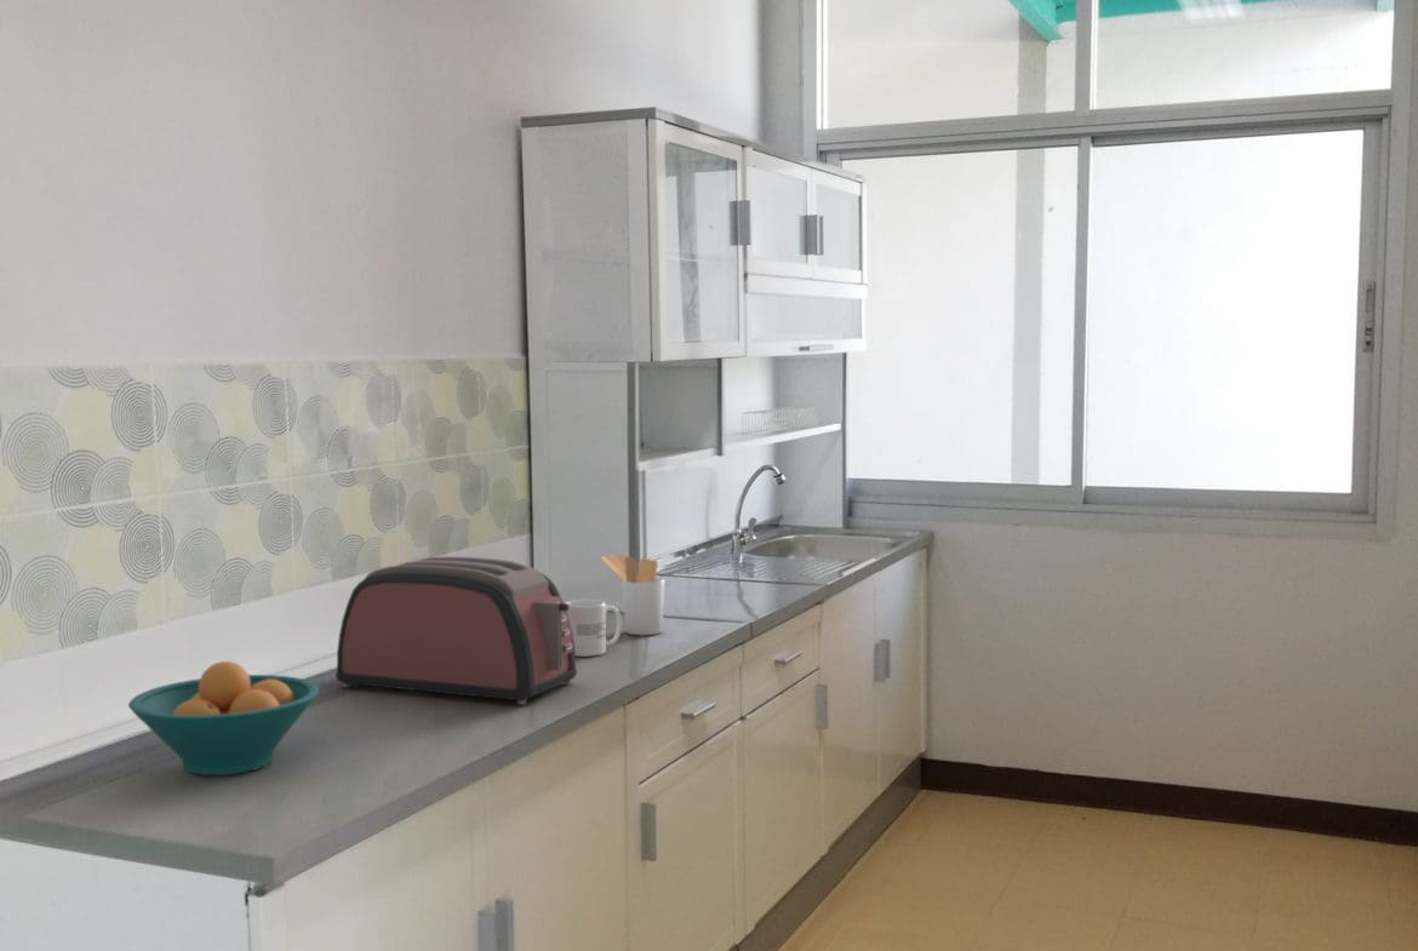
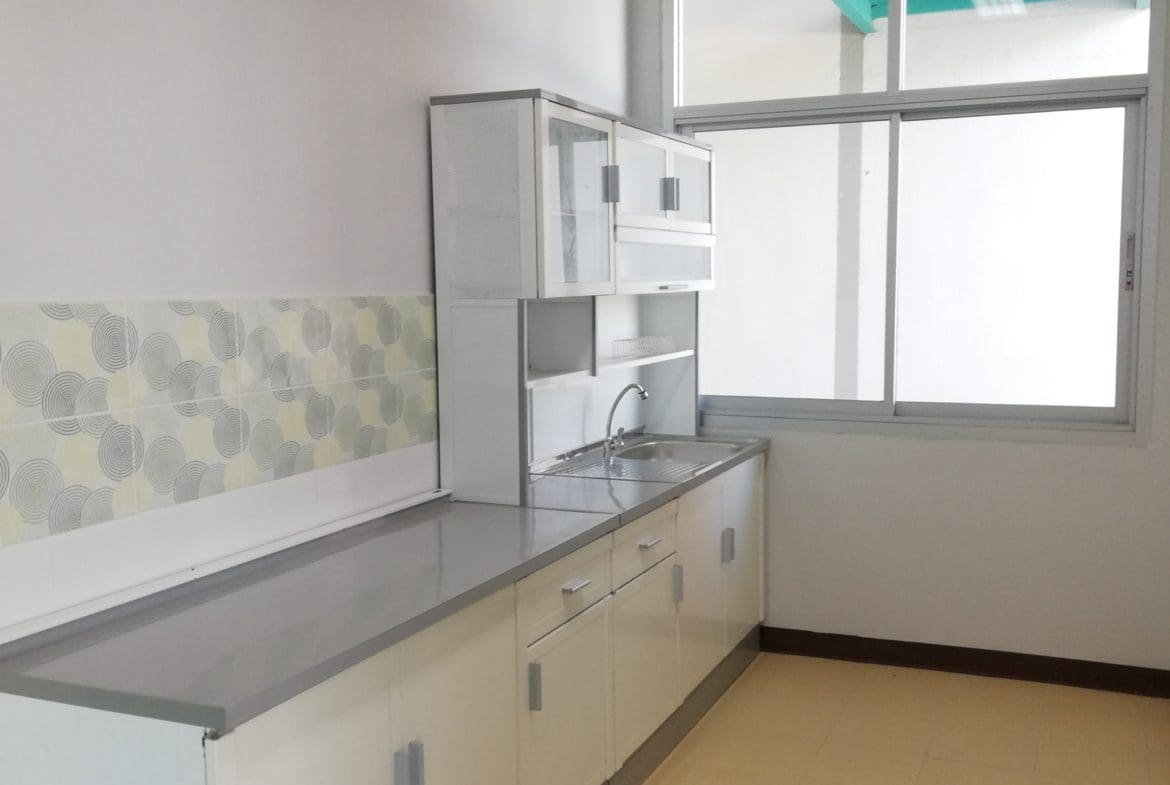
- utensil holder [600,552,667,636]
- mug [565,598,623,658]
- fruit bowl [127,660,320,777]
- toaster [335,555,578,706]
